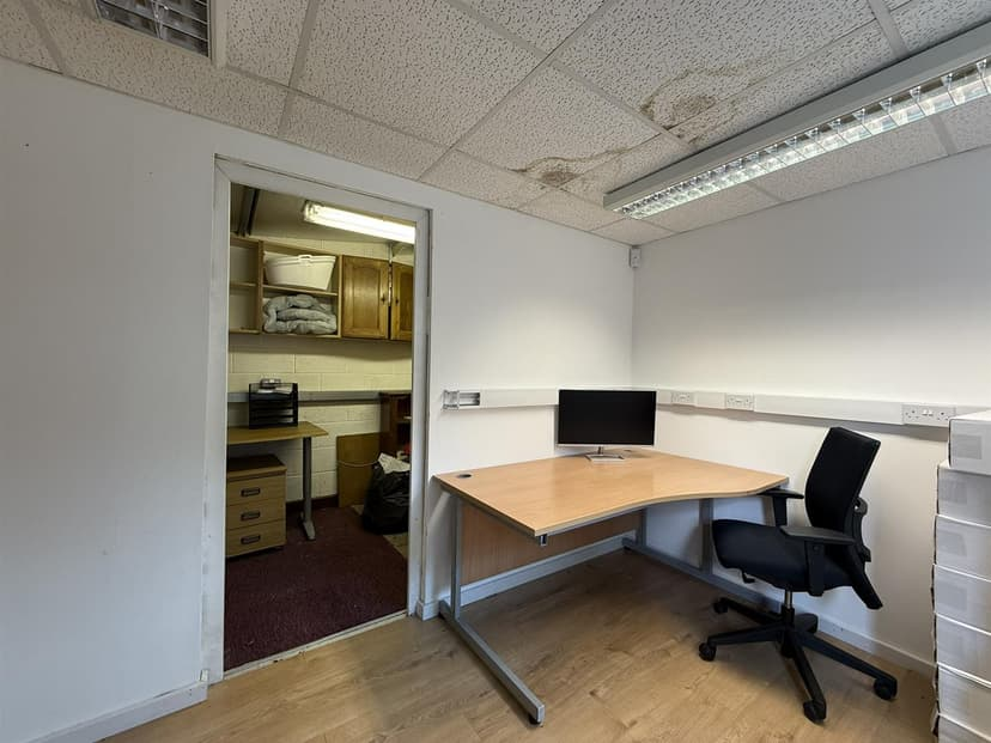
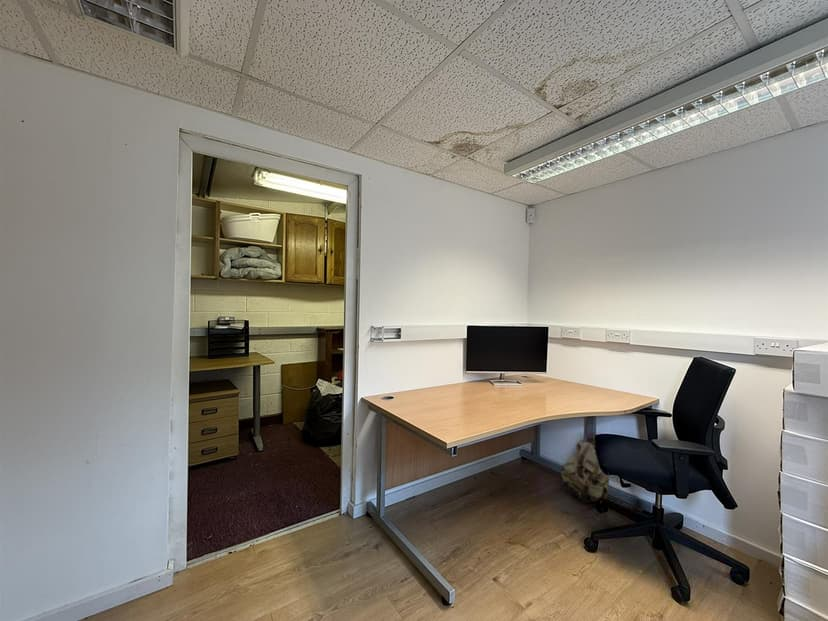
+ backpack [560,441,611,504]
